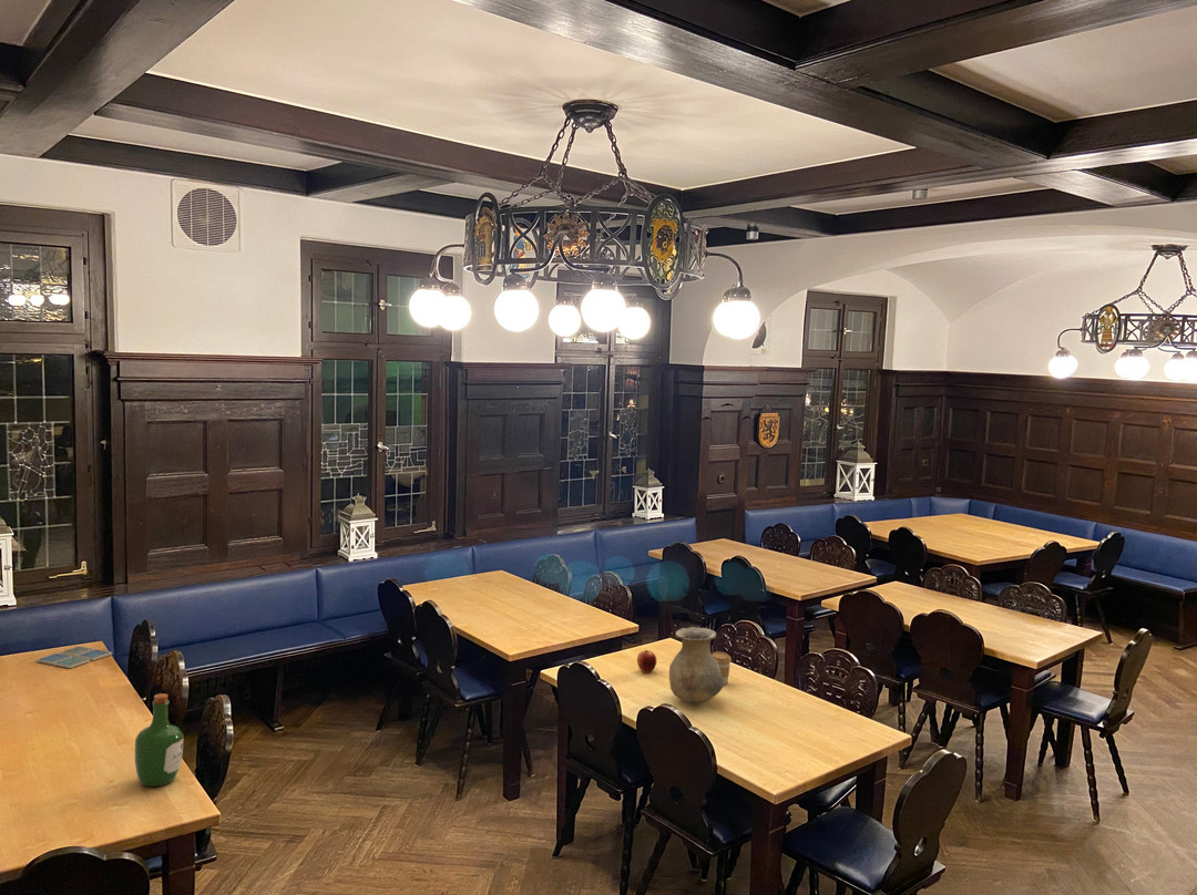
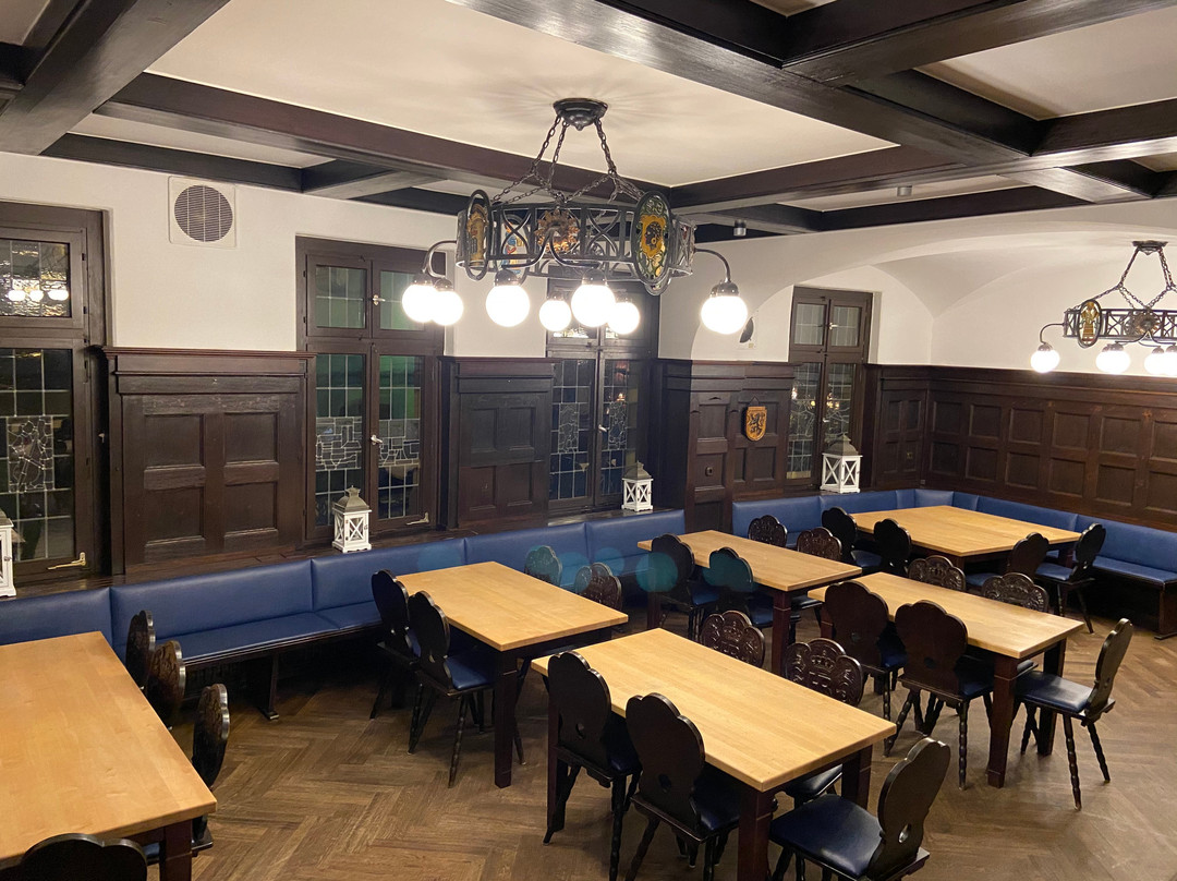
- wine bottle [134,692,185,788]
- drink coaster [35,645,113,669]
- vase [668,626,725,703]
- apple [636,649,657,673]
- coffee cup [712,651,733,686]
